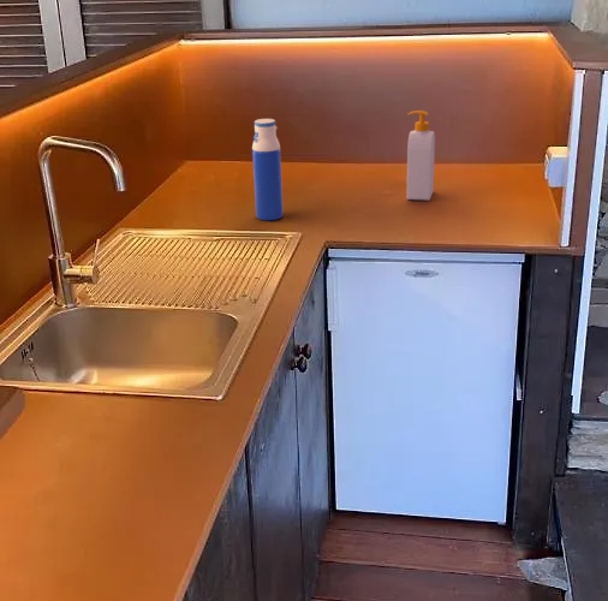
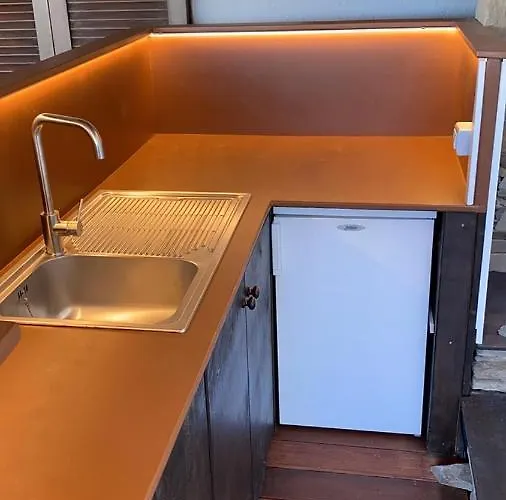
- water bottle [251,118,285,221]
- soap bottle [406,109,436,202]
